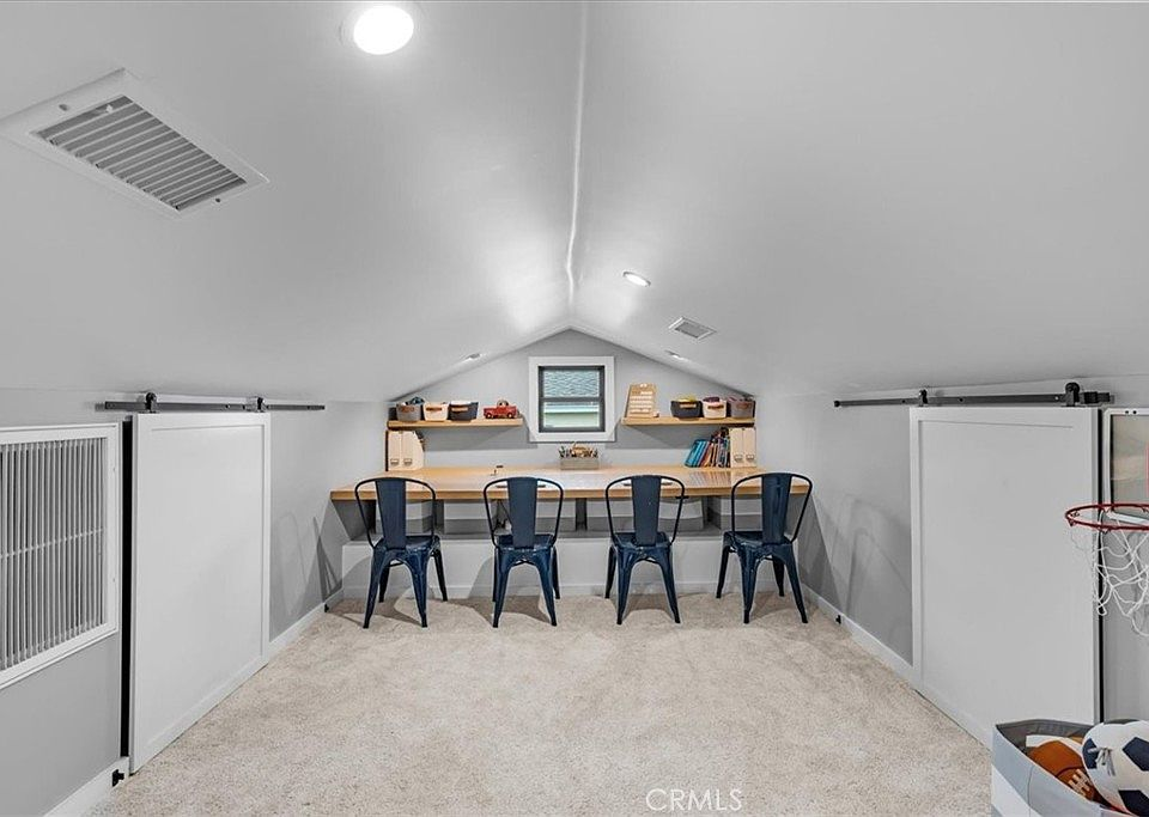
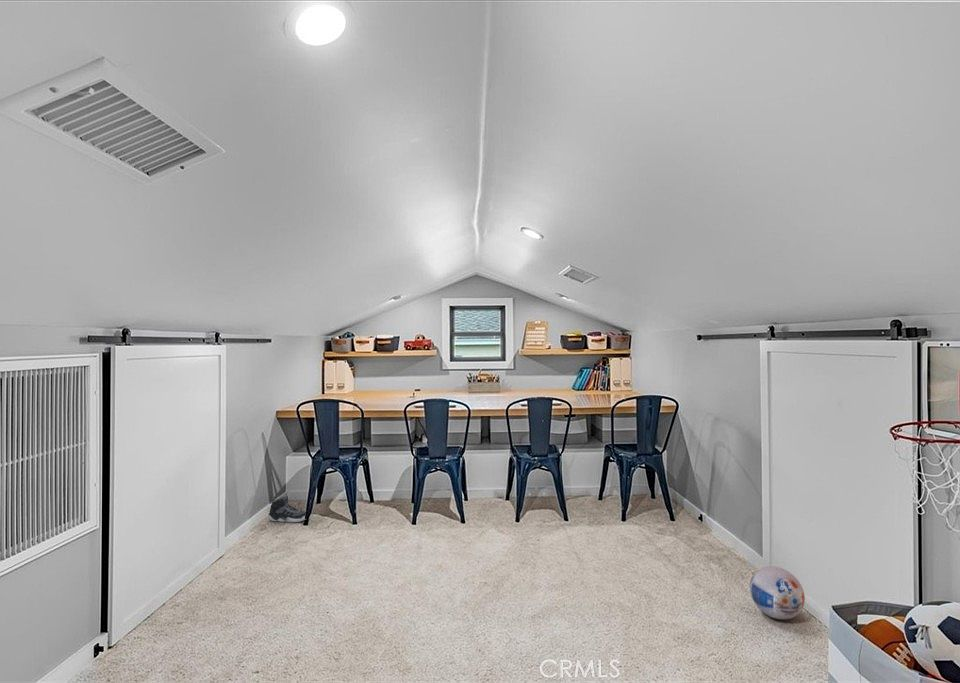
+ sneaker [267,494,307,523]
+ ball [749,565,806,620]
